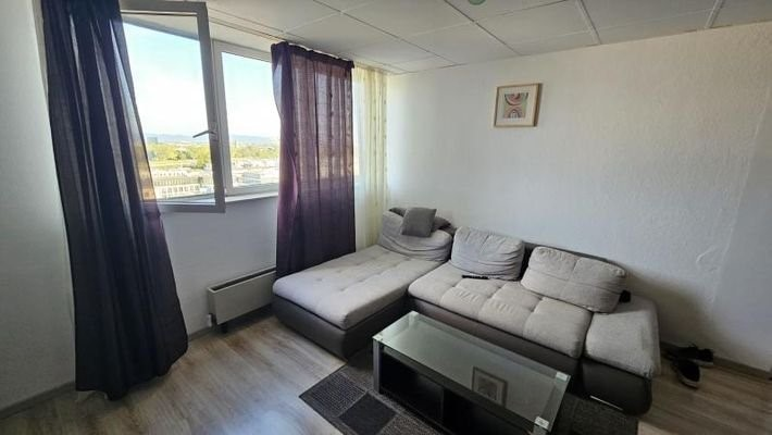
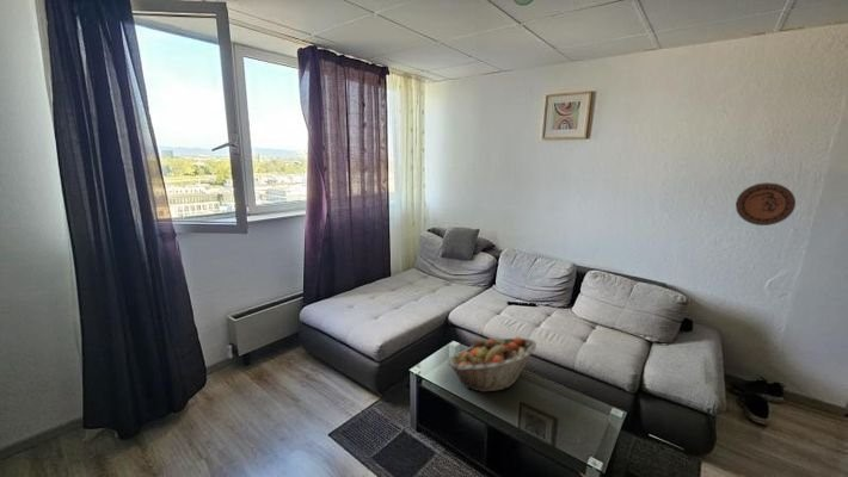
+ fruit basket [447,335,537,392]
+ decorative plate [735,181,797,227]
